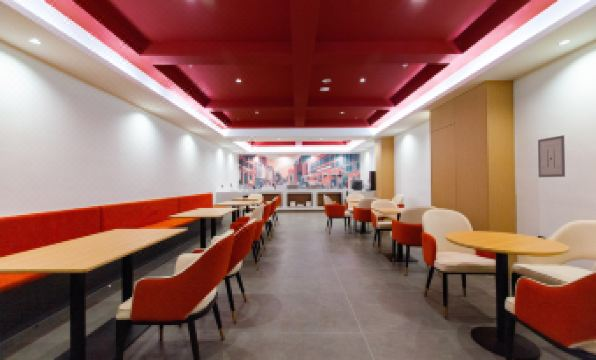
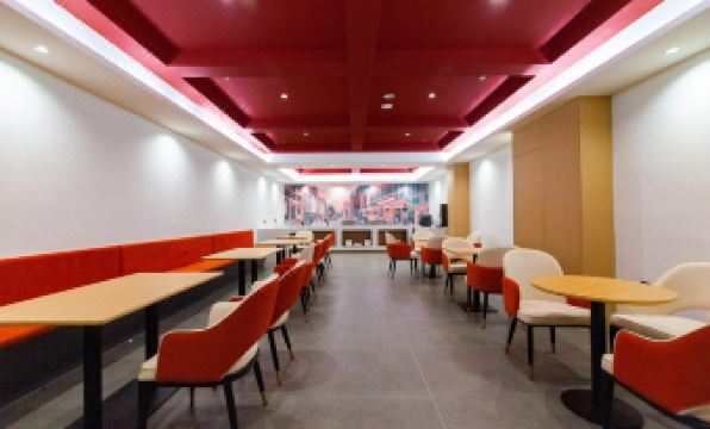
- wall art [537,134,566,178]
